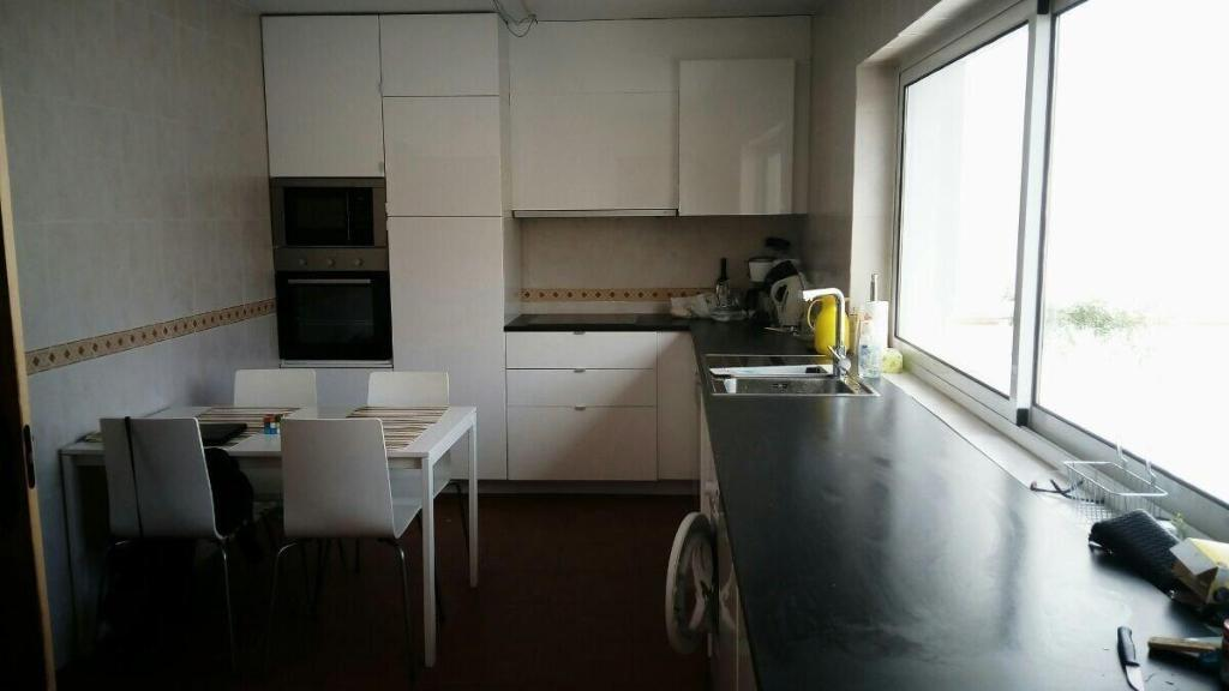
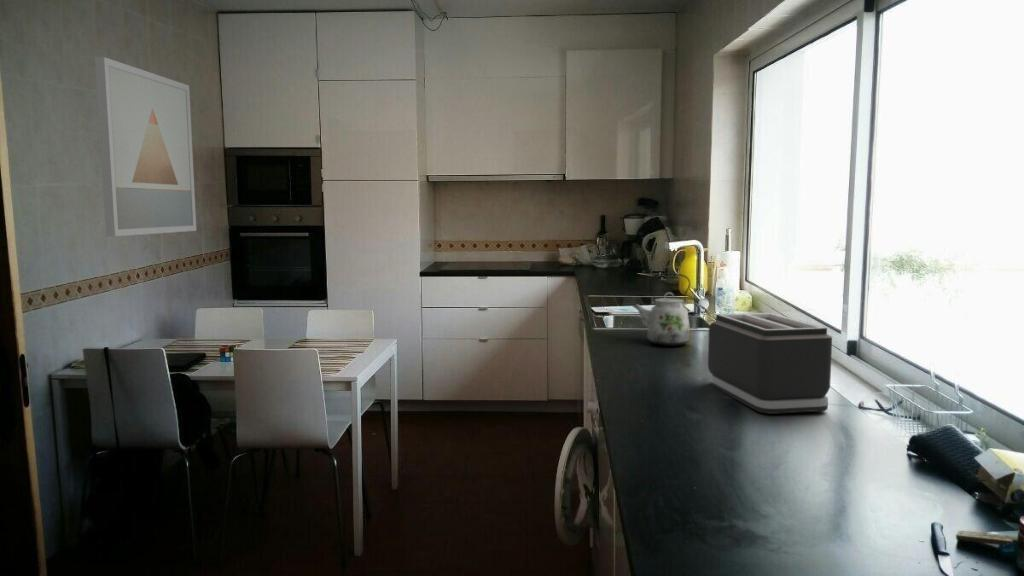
+ kettle [631,272,691,347]
+ wall art [94,56,197,237]
+ toaster [707,312,833,415]
